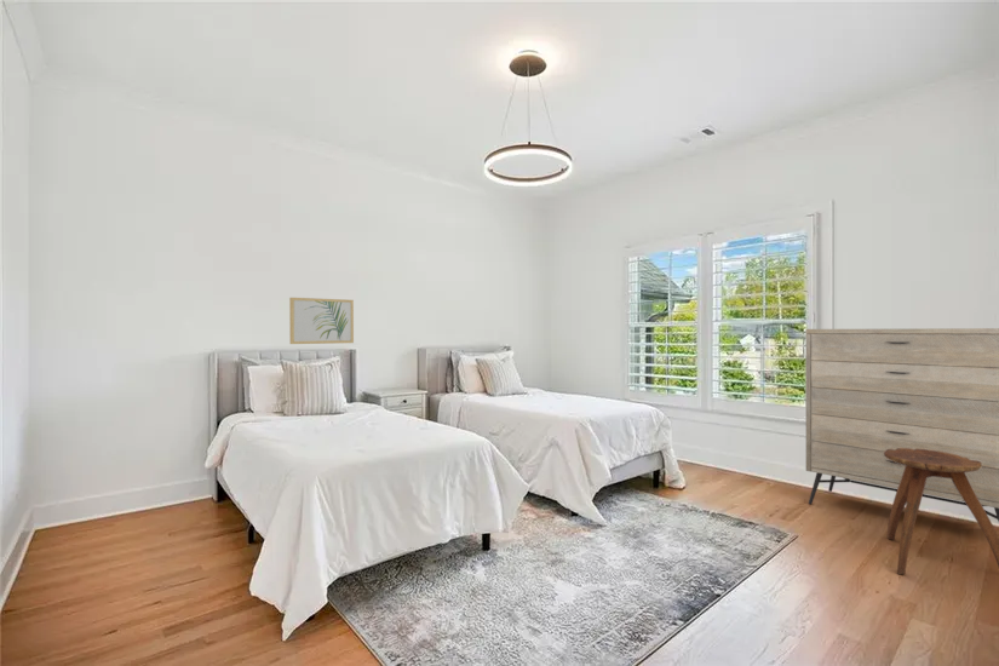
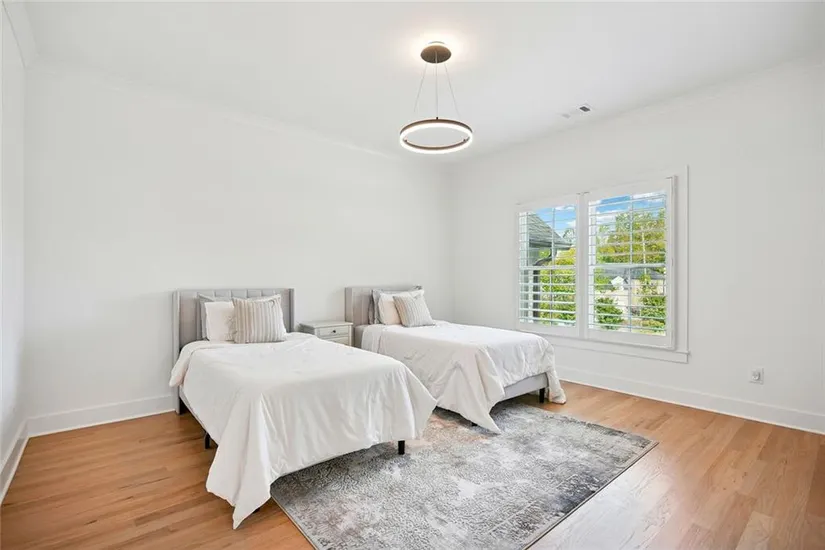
- stool [884,448,999,575]
- dresser [805,327,999,523]
- wall art [288,297,355,345]
